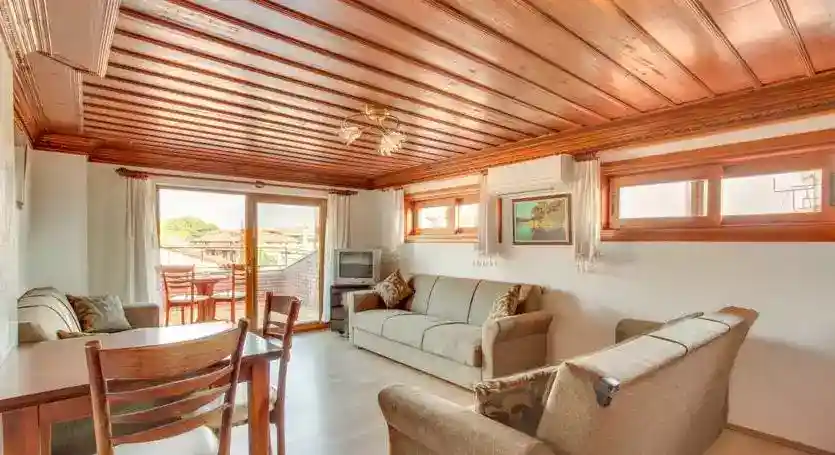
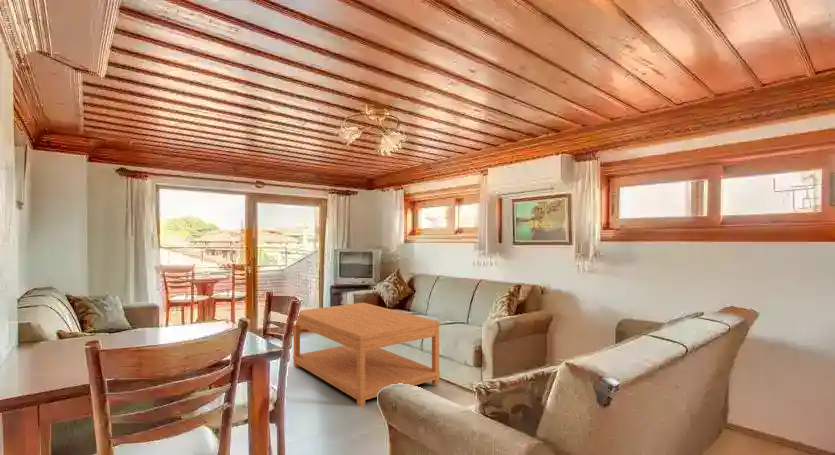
+ coffee table [292,302,441,408]
